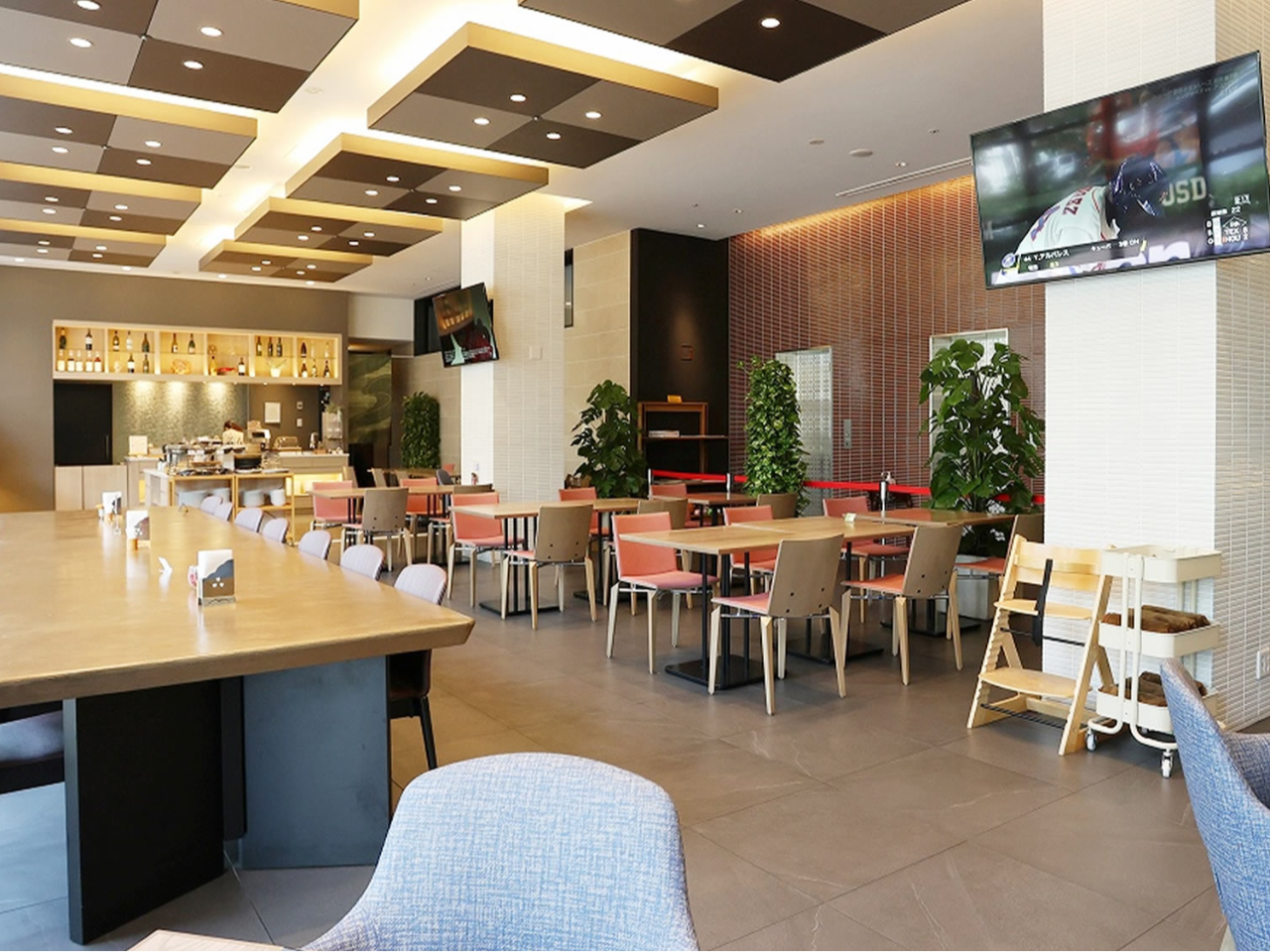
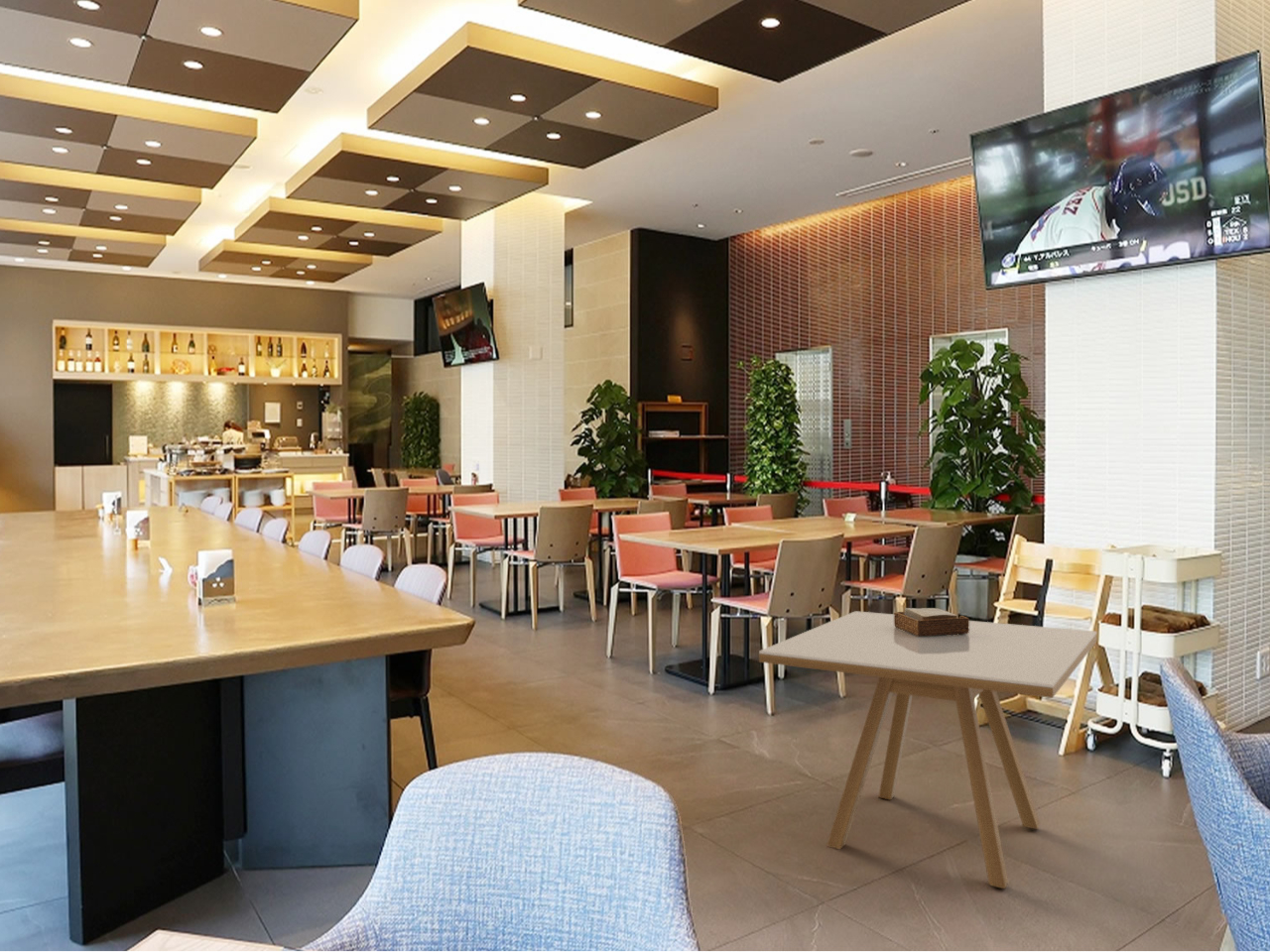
+ napkin holder [893,607,970,637]
+ dining table [758,610,1098,890]
